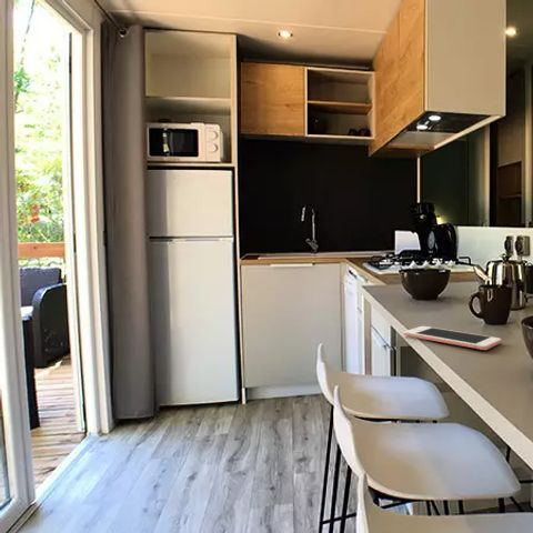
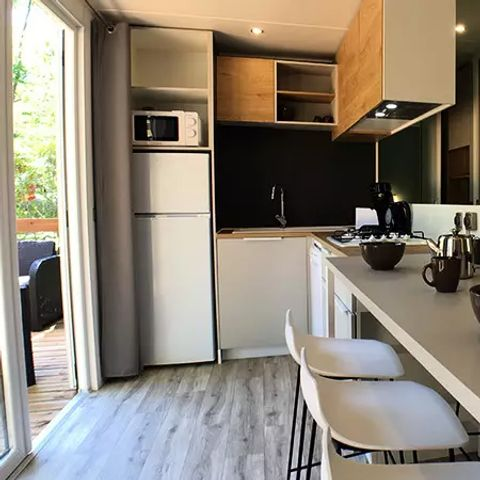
- cell phone [403,325,502,351]
